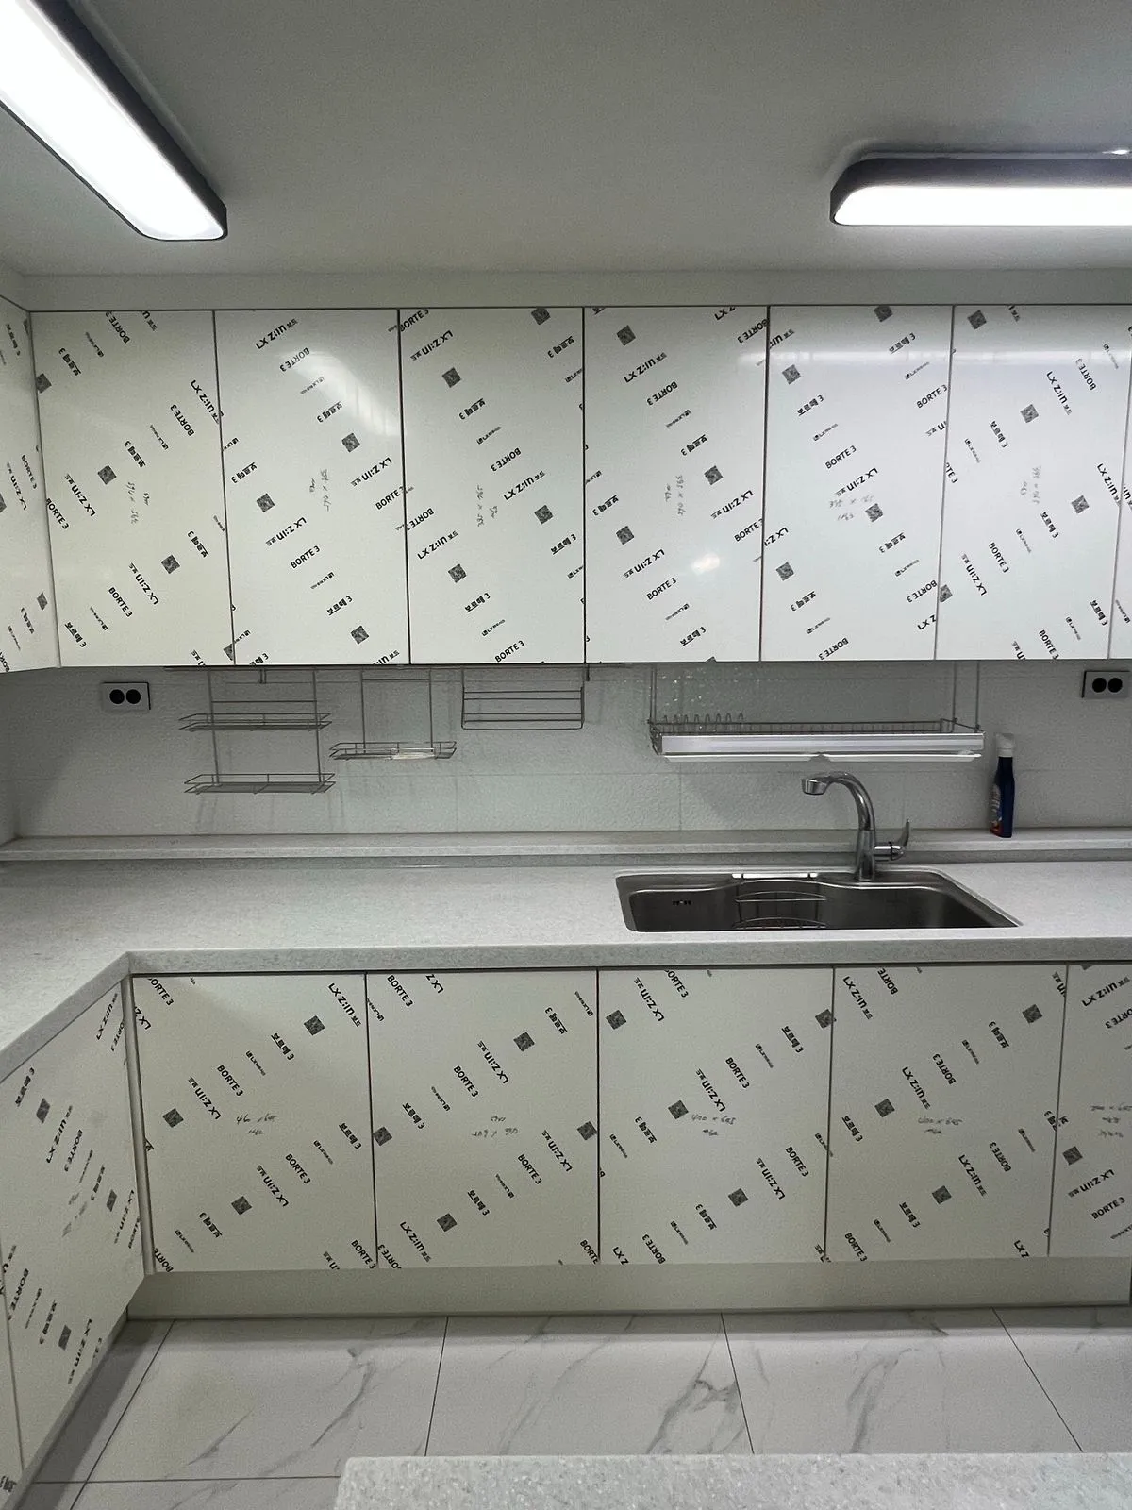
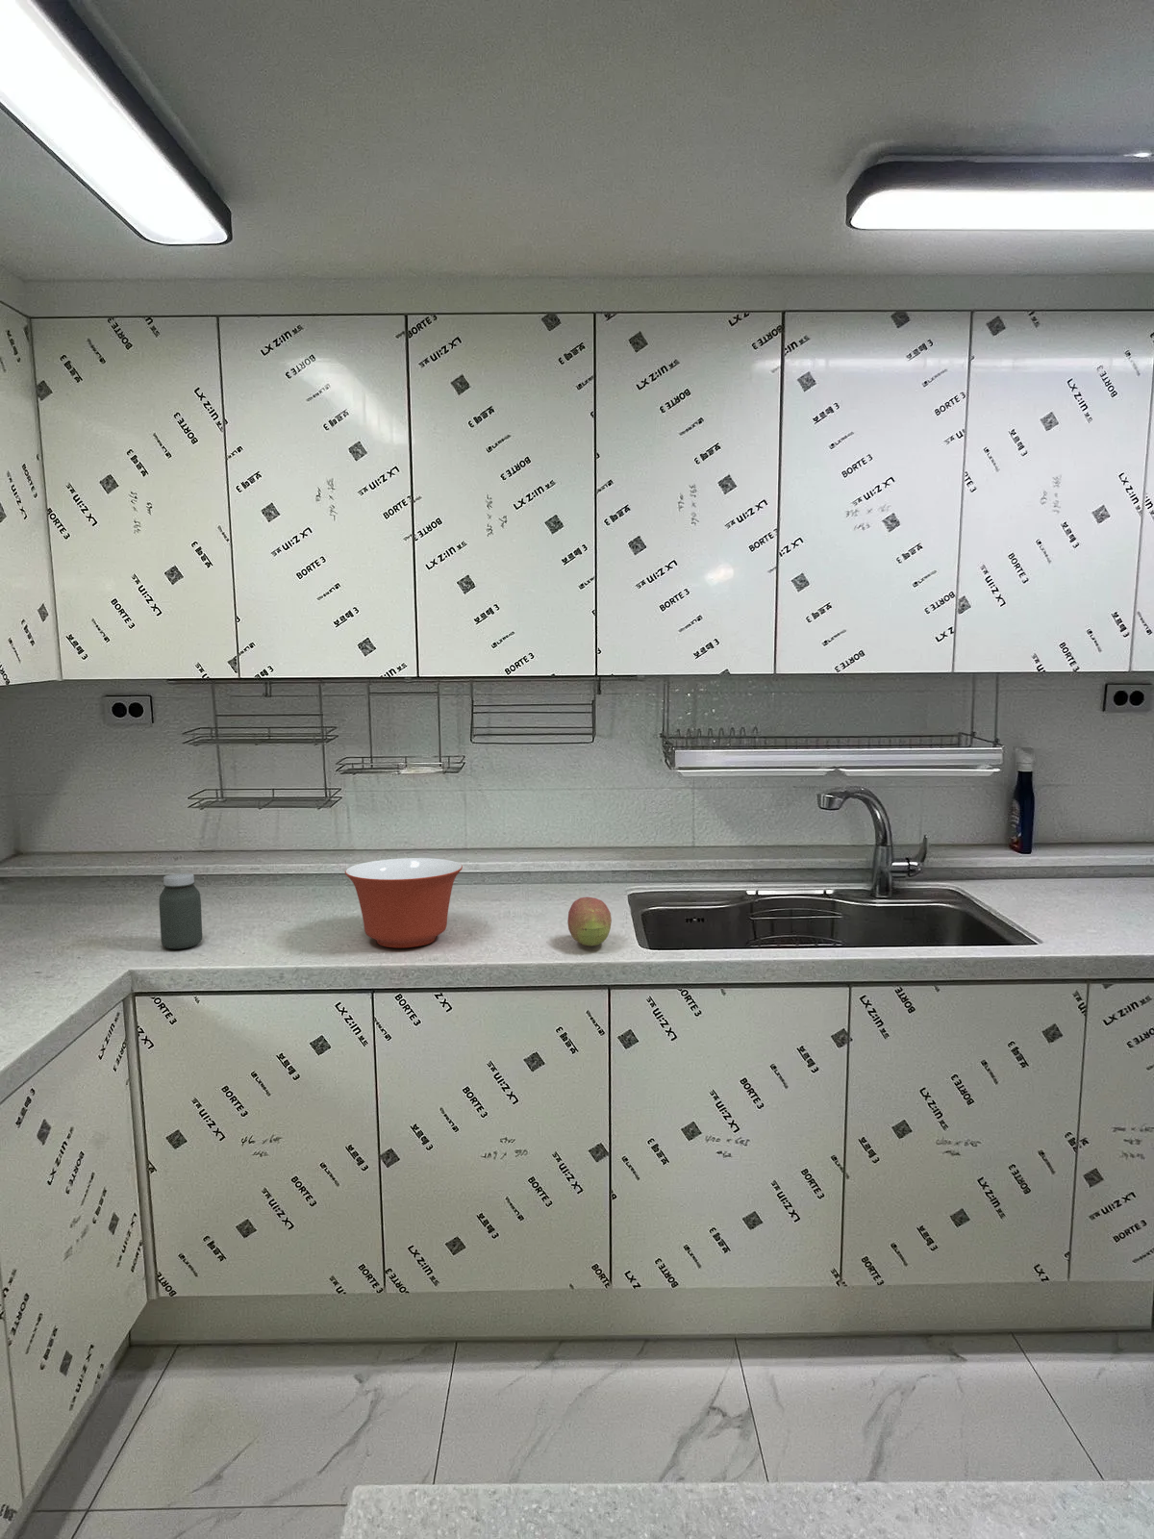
+ mixing bowl [344,857,463,949]
+ fruit [566,897,612,948]
+ jar [158,873,202,949]
